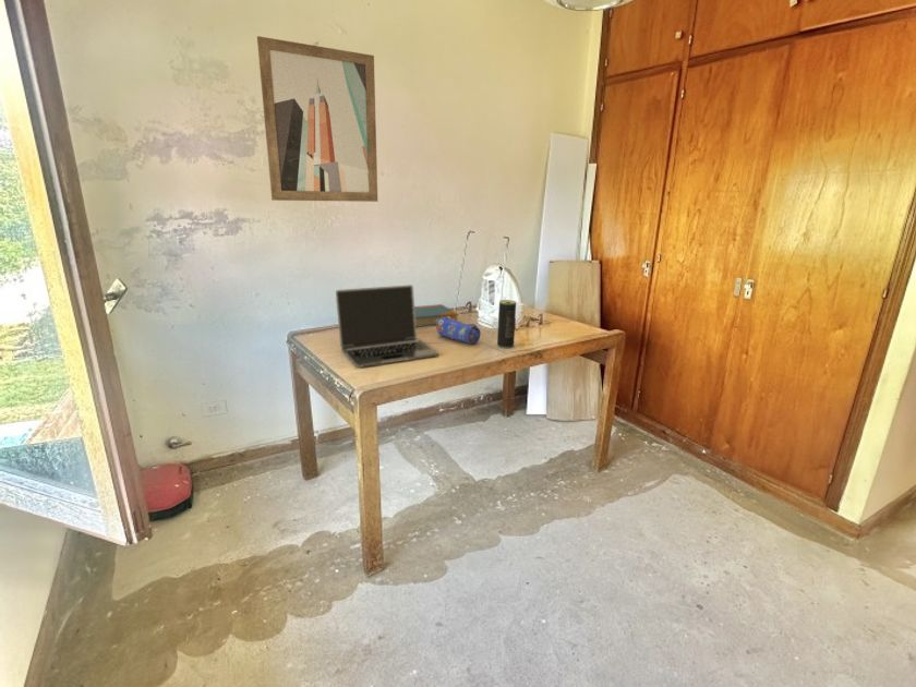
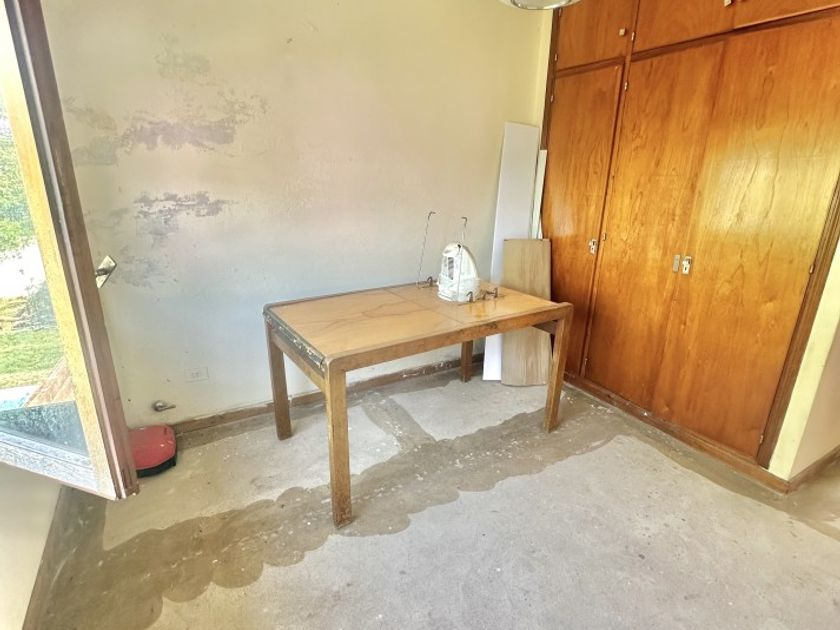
- beverage can [496,299,517,349]
- pencil case [435,316,482,346]
- laptop [335,284,439,369]
- wall art [256,35,378,203]
- book [414,303,459,328]
